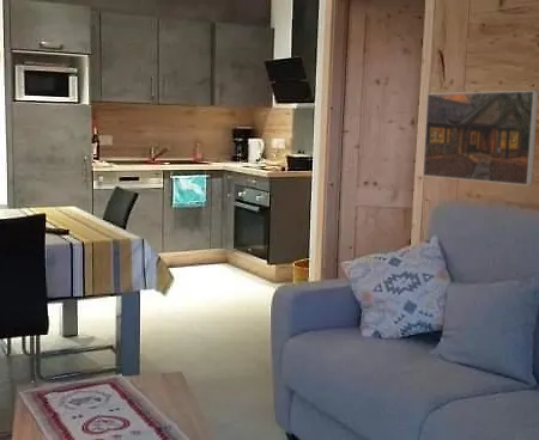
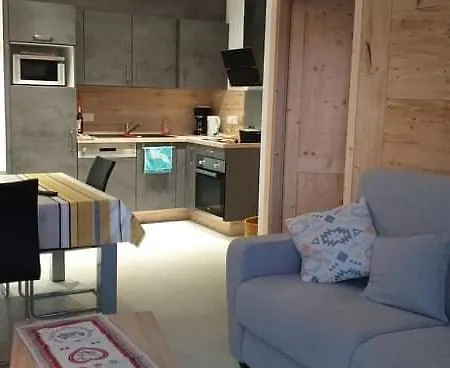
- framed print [422,90,539,187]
